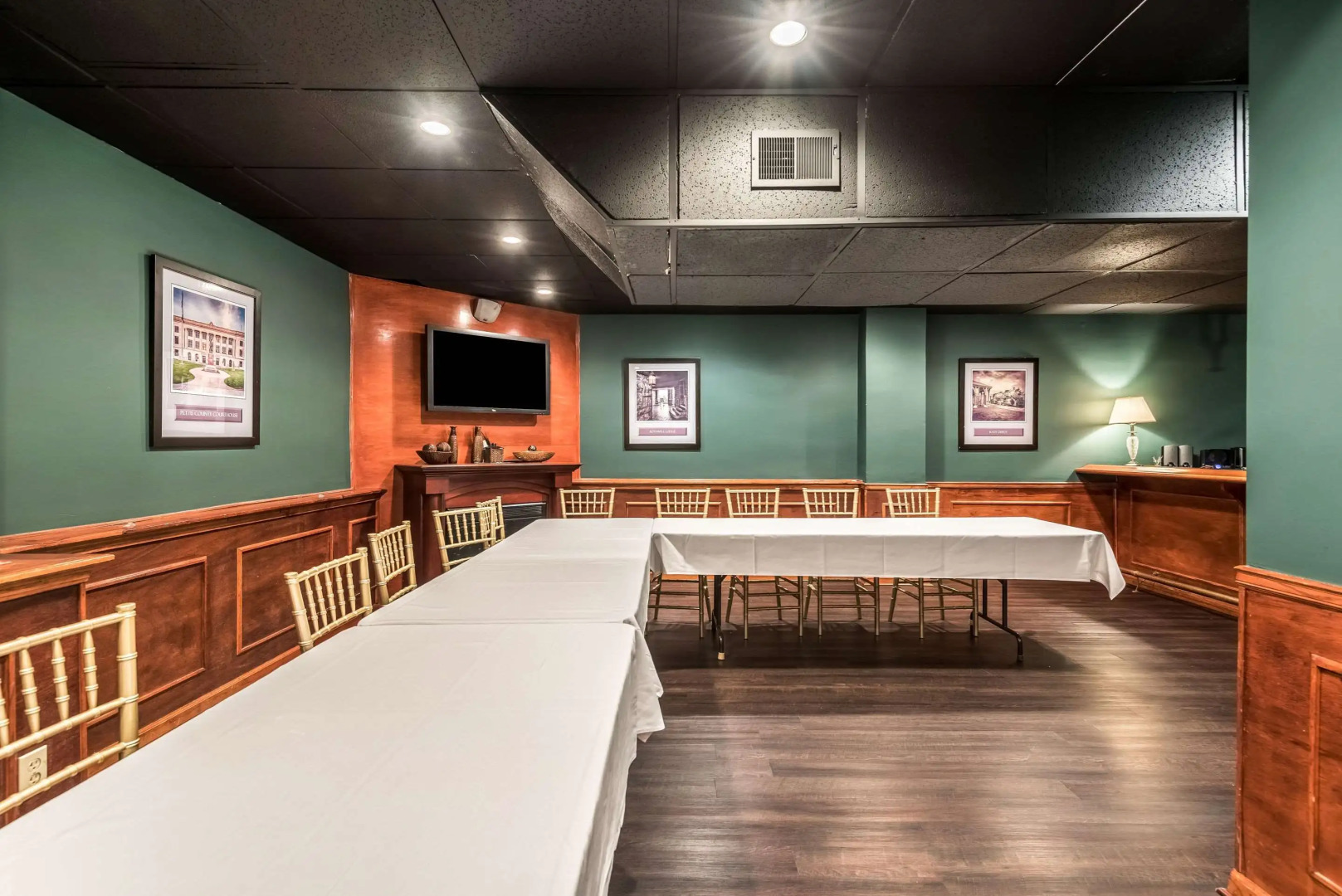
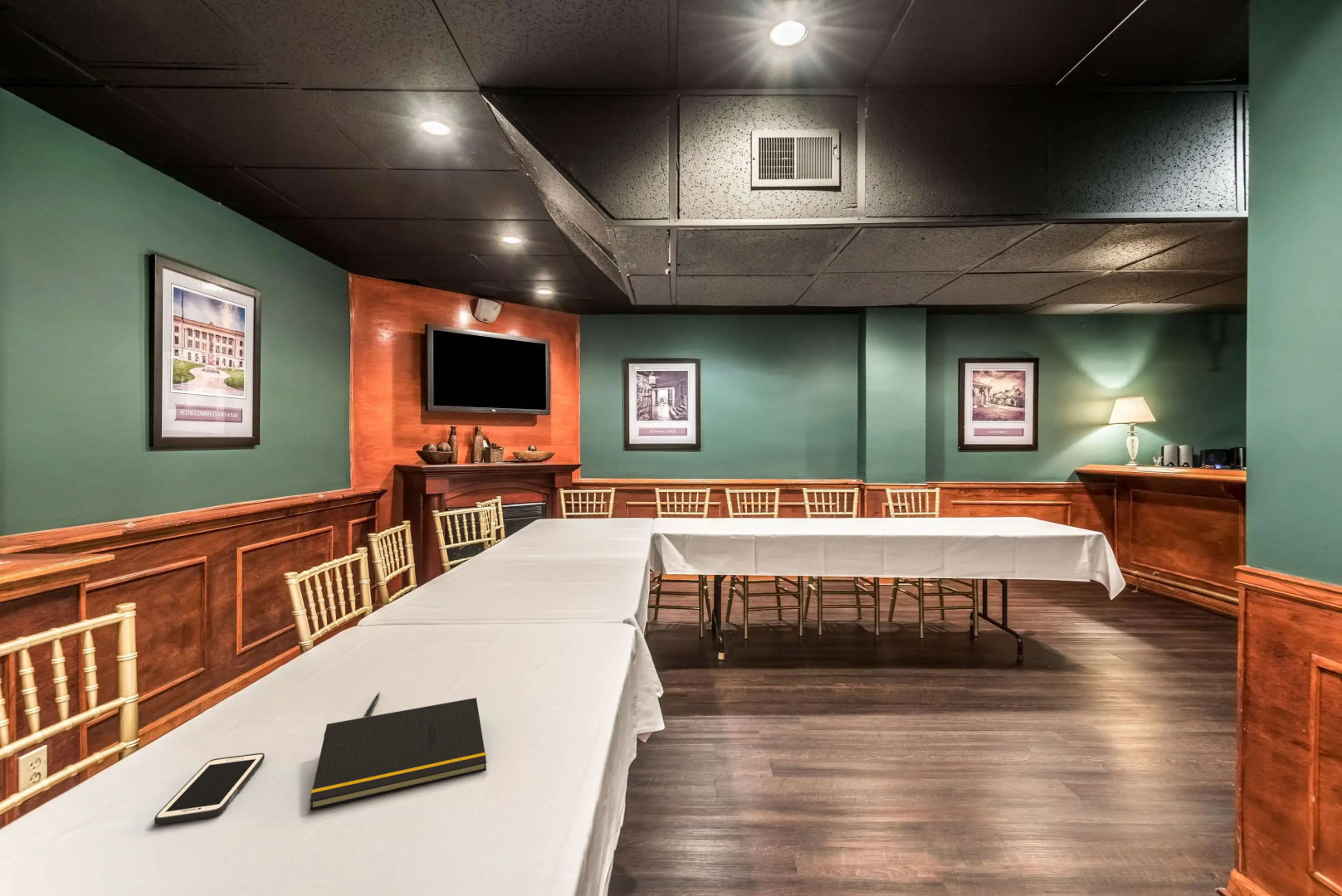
+ notepad [309,697,487,811]
+ pen [363,691,381,718]
+ cell phone [154,752,266,825]
